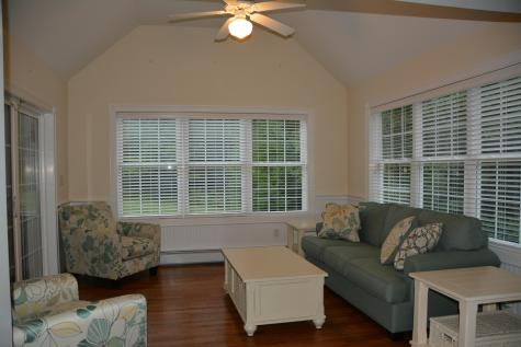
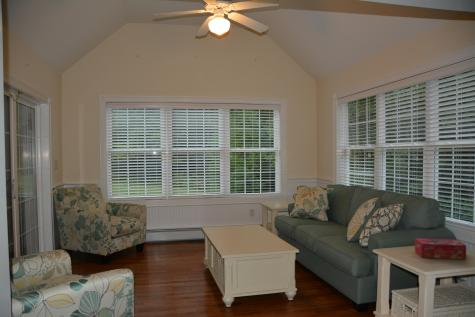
+ tissue box [414,237,467,260]
